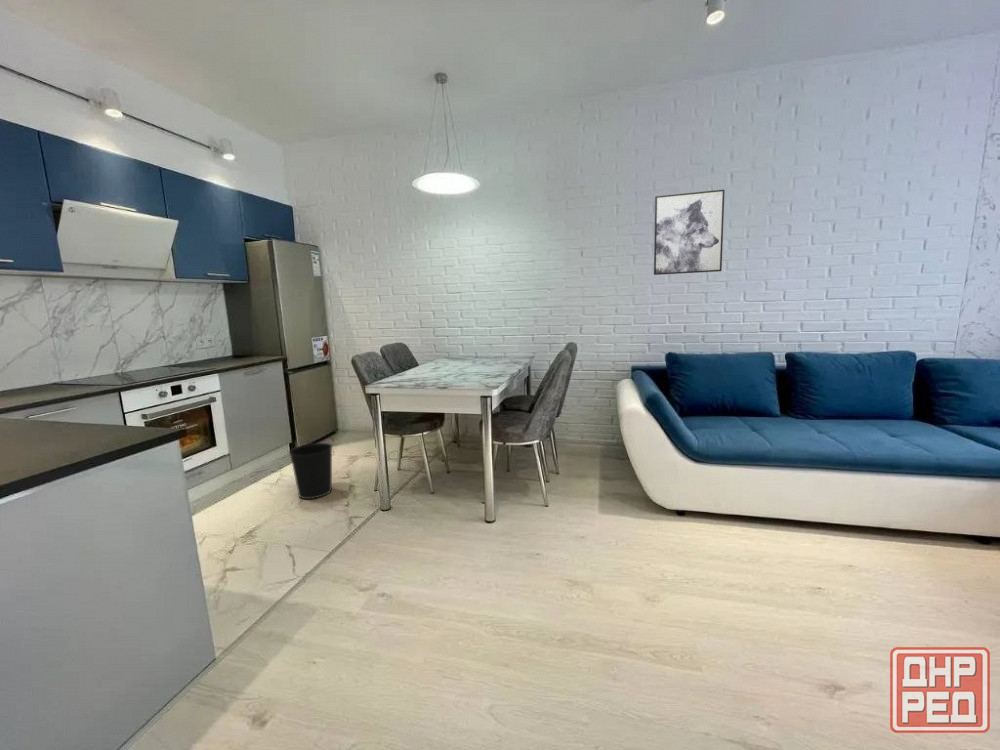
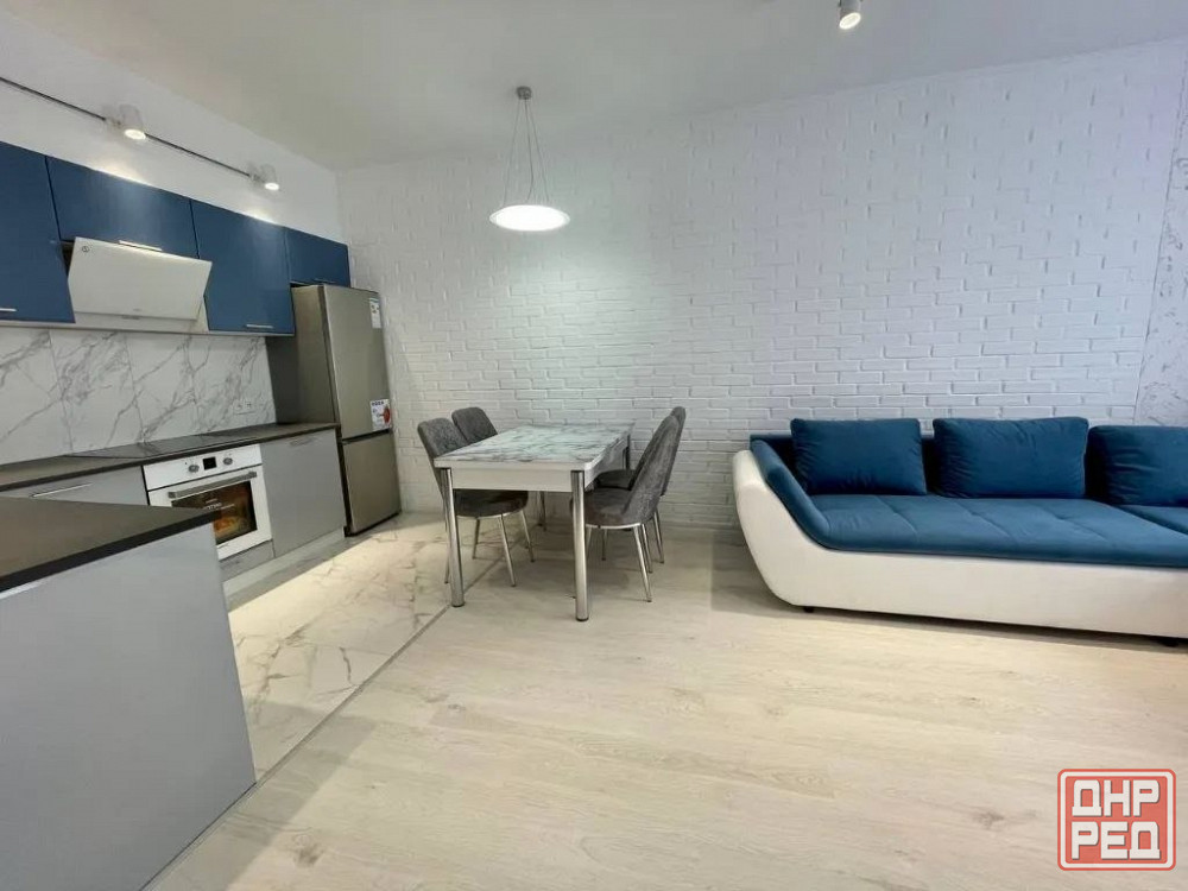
- wastebasket [288,442,334,500]
- wall art [653,188,726,276]
